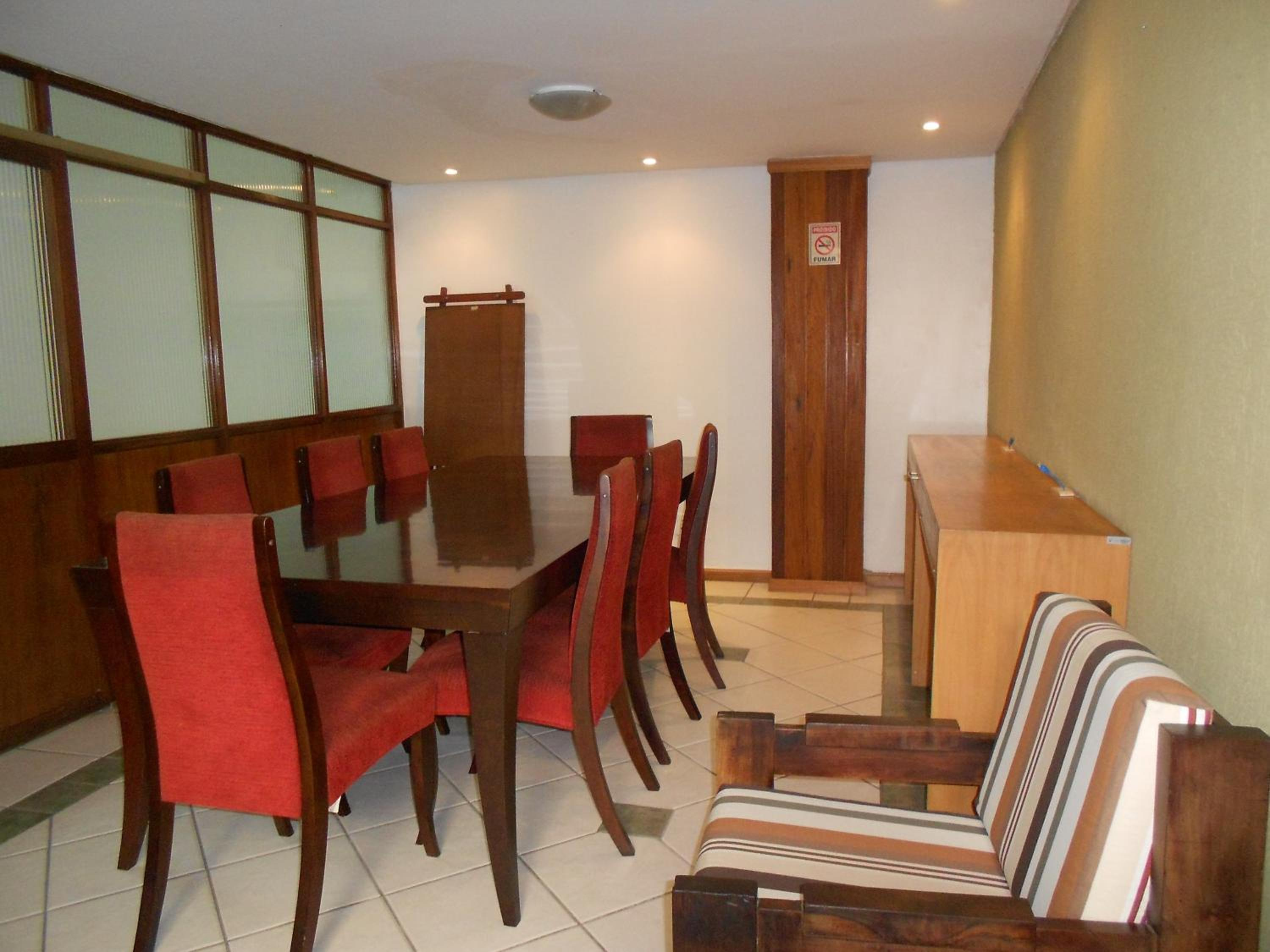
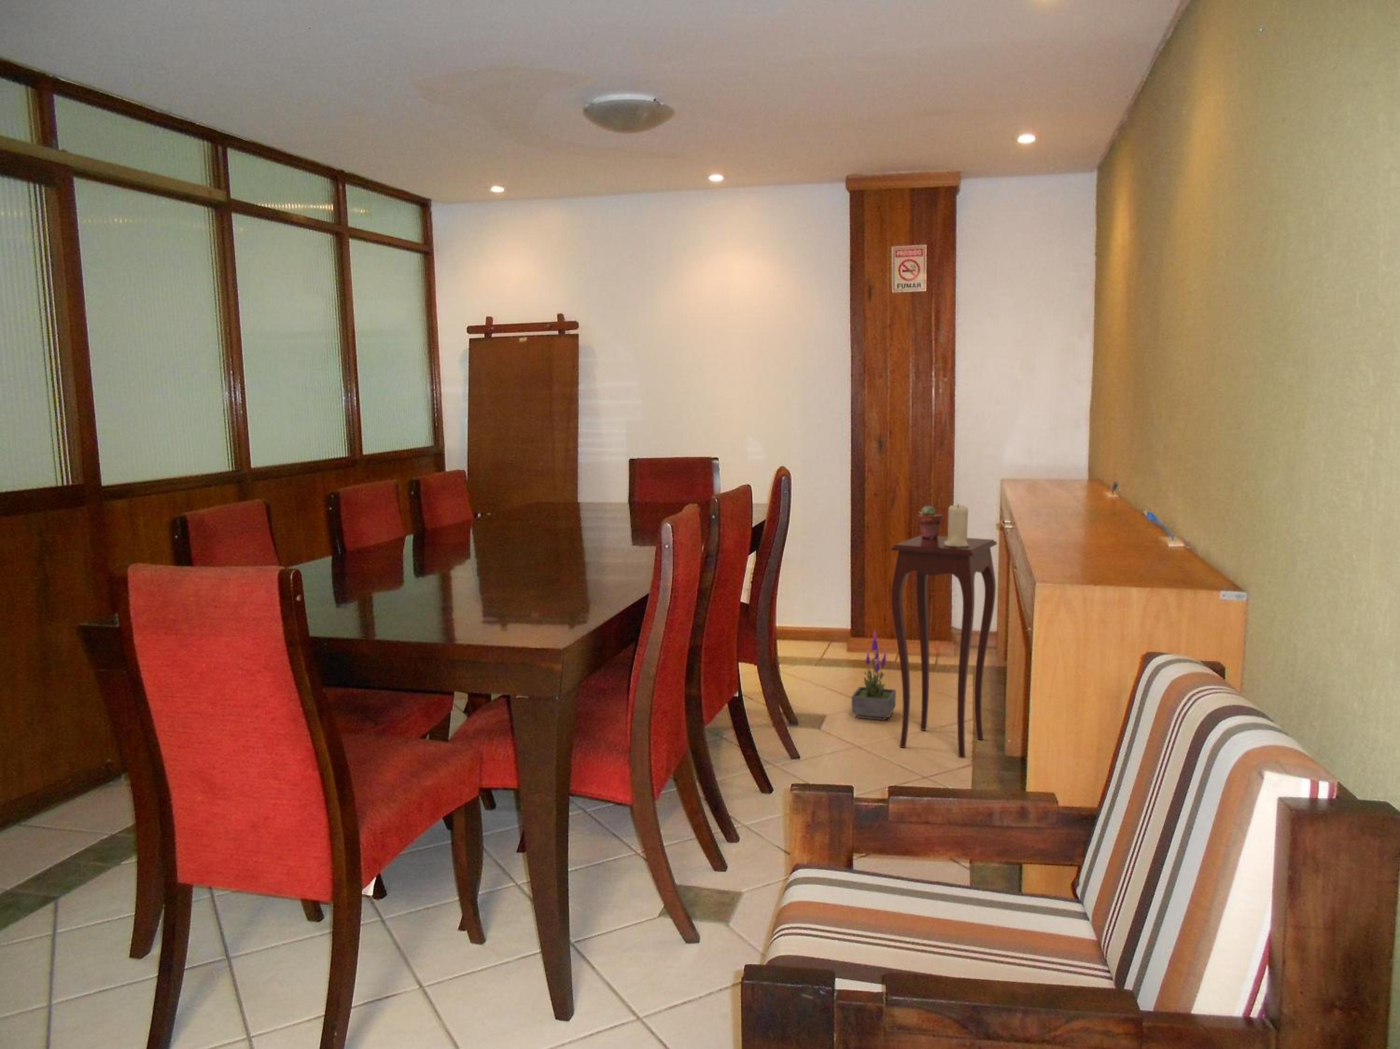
+ side table [891,534,998,758]
+ potted succulent [917,505,943,539]
+ potted plant [851,629,896,721]
+ candle [944,504,969,548]
